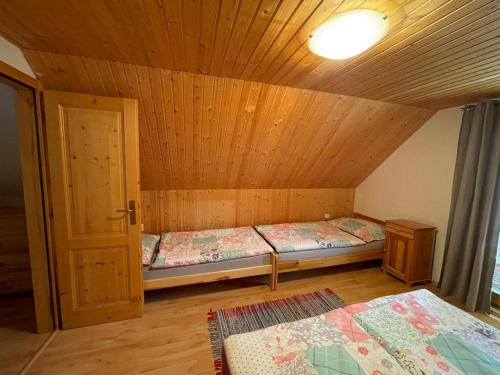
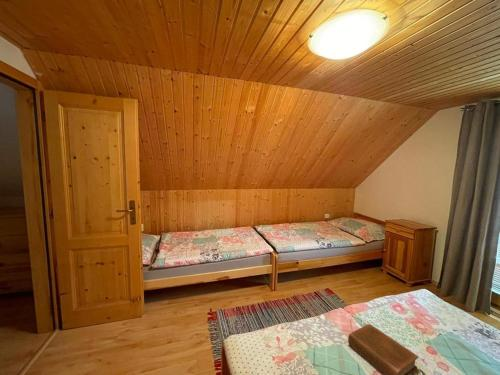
+ book [347,323,419,375]
